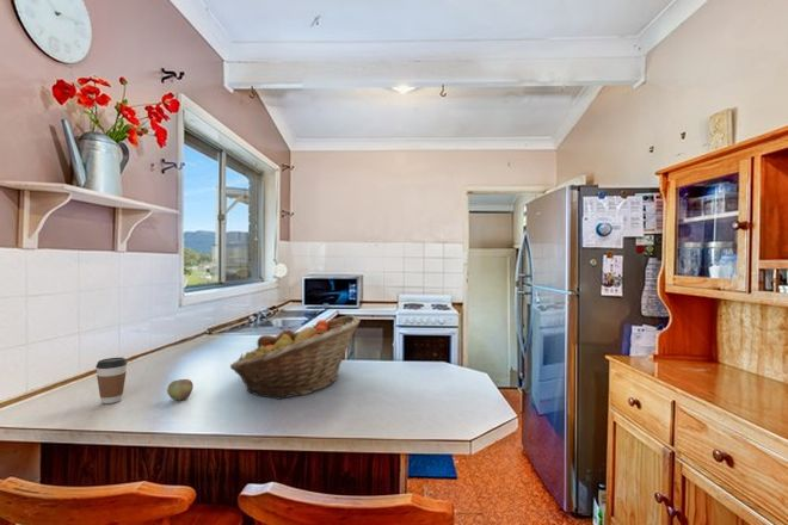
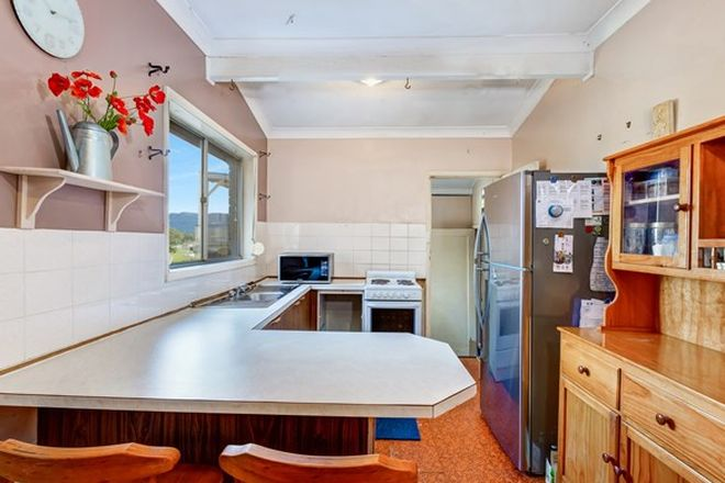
- apple [166,378,195,402]
- fruit basket [229,314,362,400]
- coffee cup [94,357,128,404]
